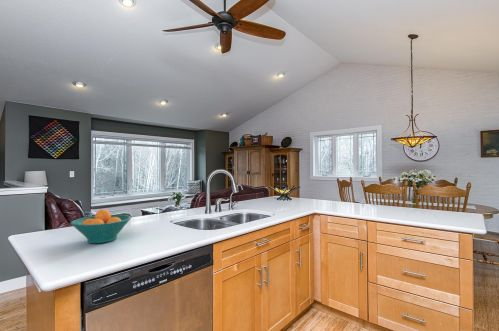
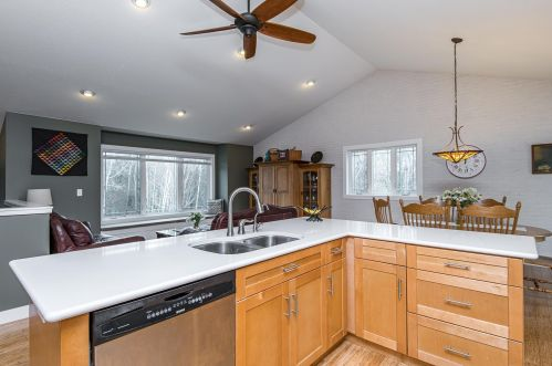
- fruit bowl [70,208,132,244]
